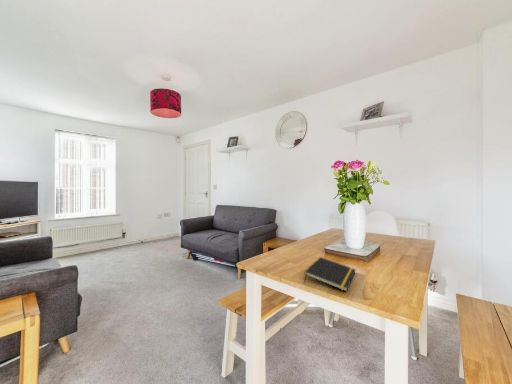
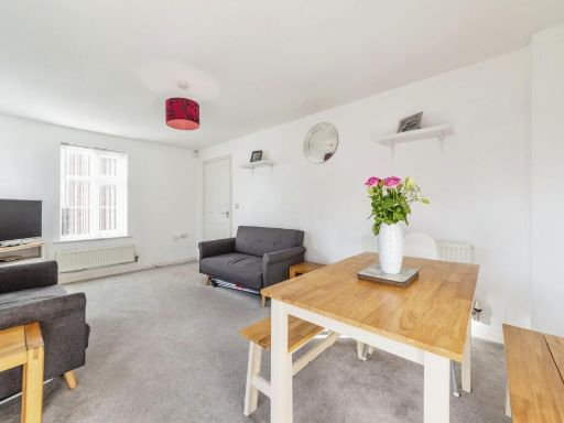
- notepad [303,256,357,292]
